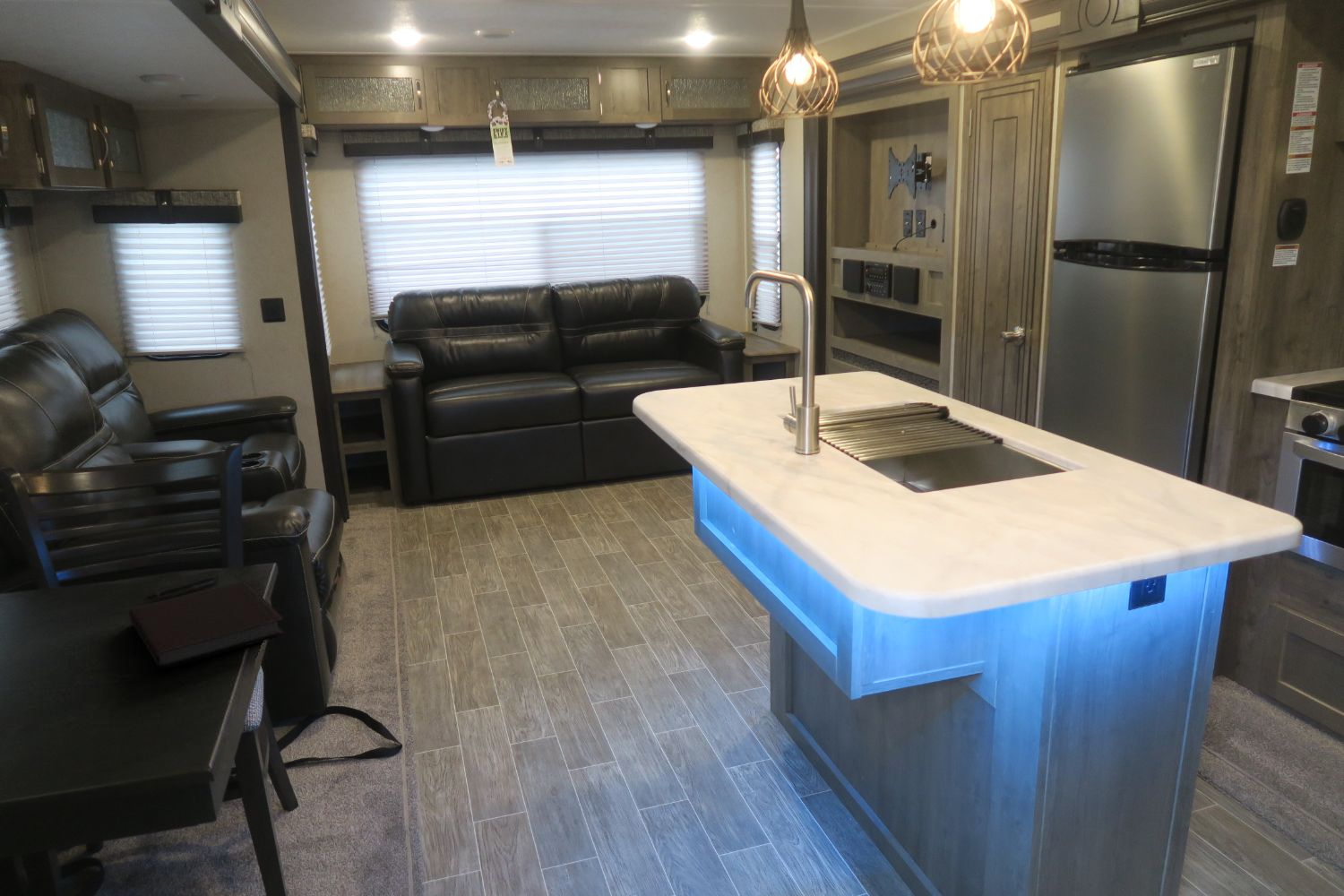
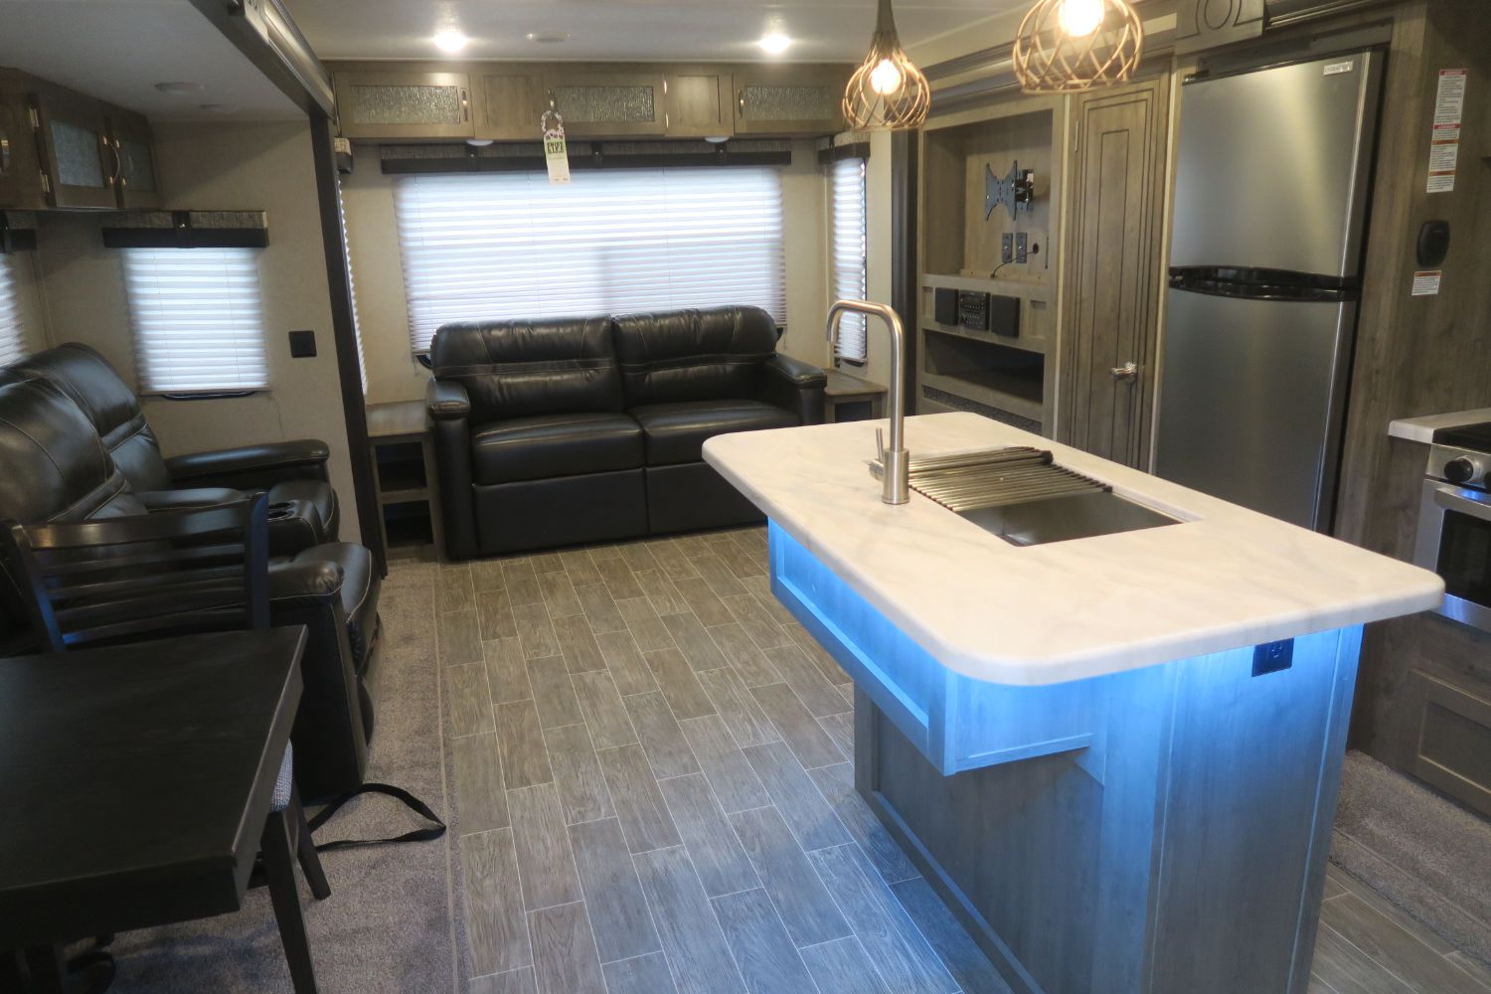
- notebook [128,580,287,670]
- pen [142,575,220,600]
